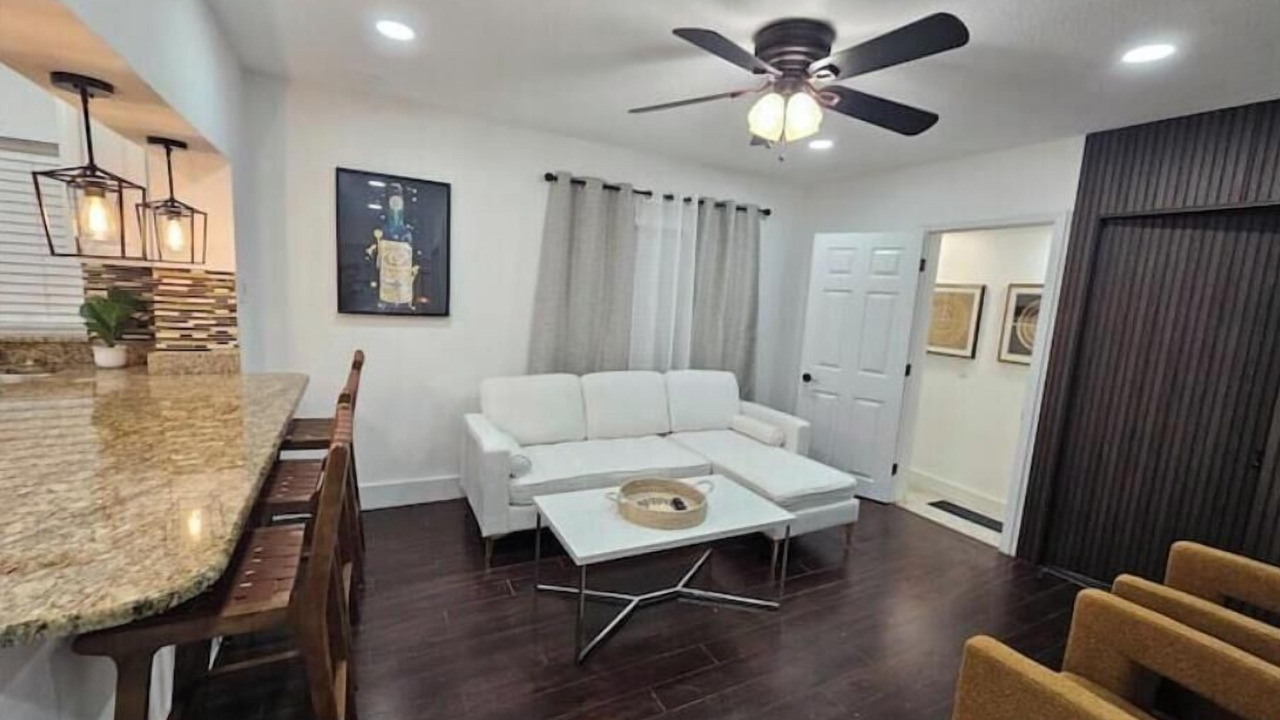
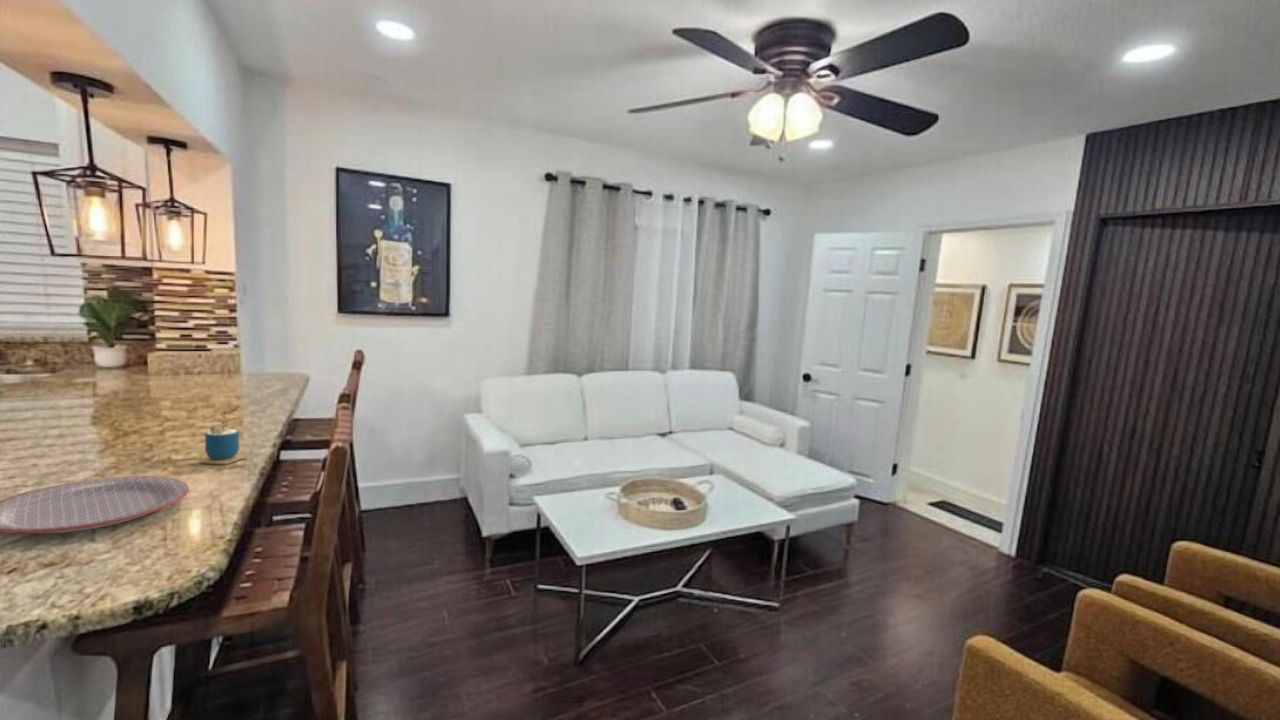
+ cup [198,409,246,465]
+ plate [0,475,190,534]
